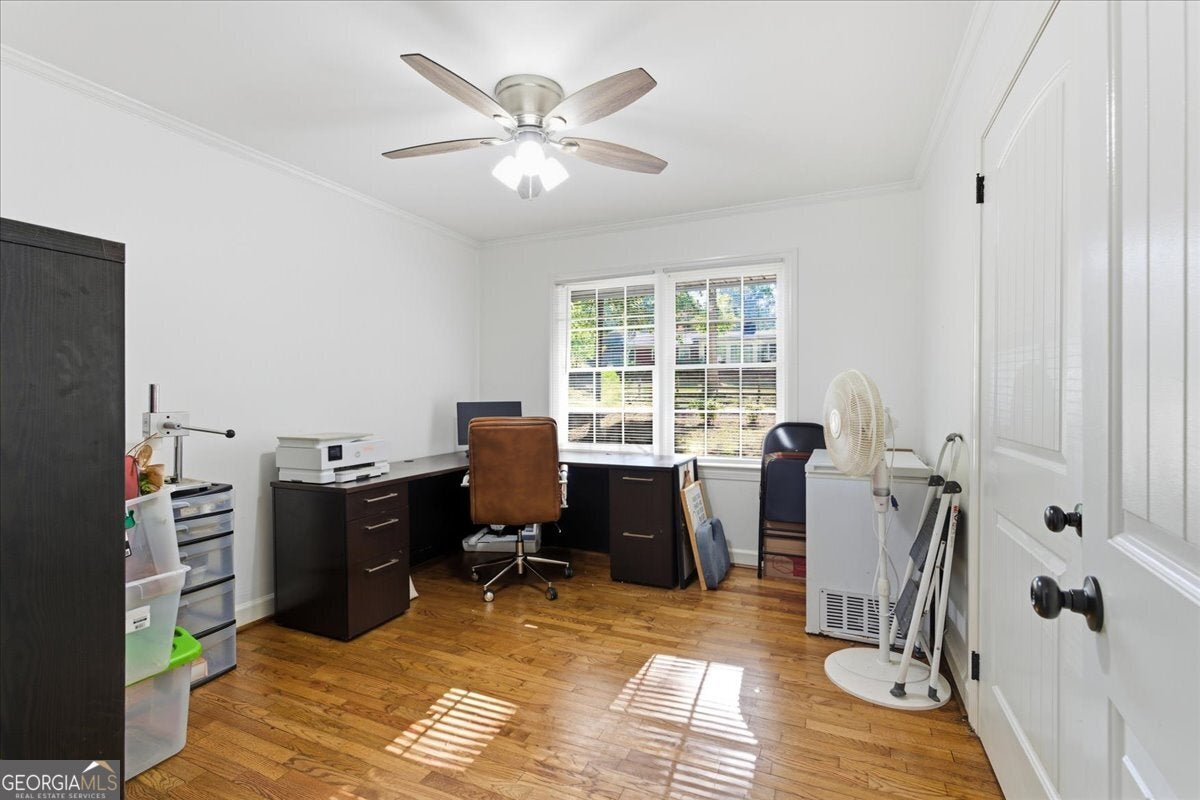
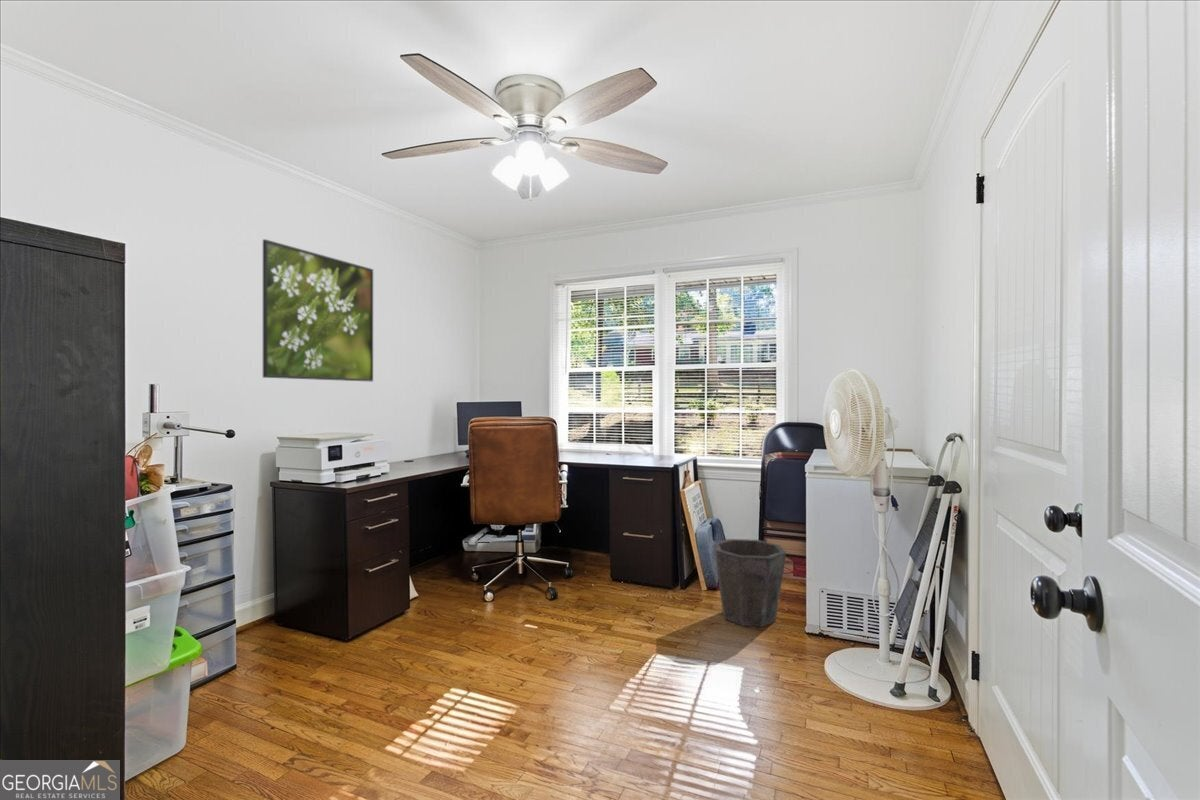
+ waste bin [713,538,787,628]
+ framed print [262,238,374,382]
